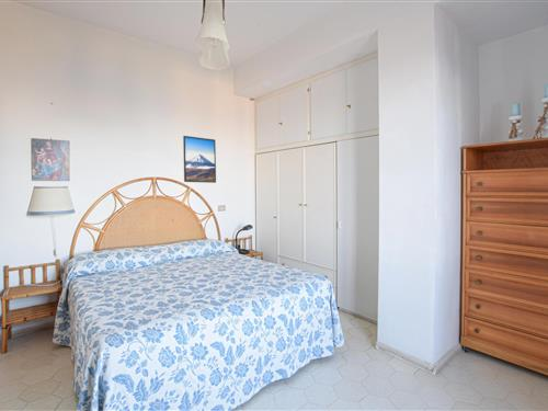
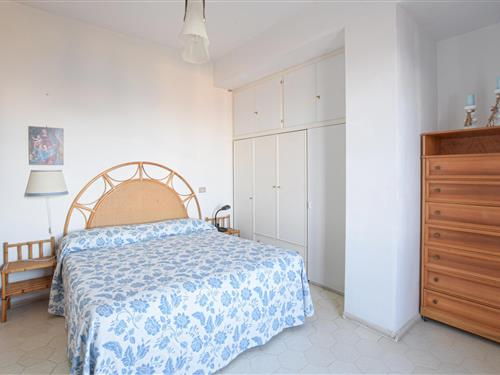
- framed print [182,135,217,184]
